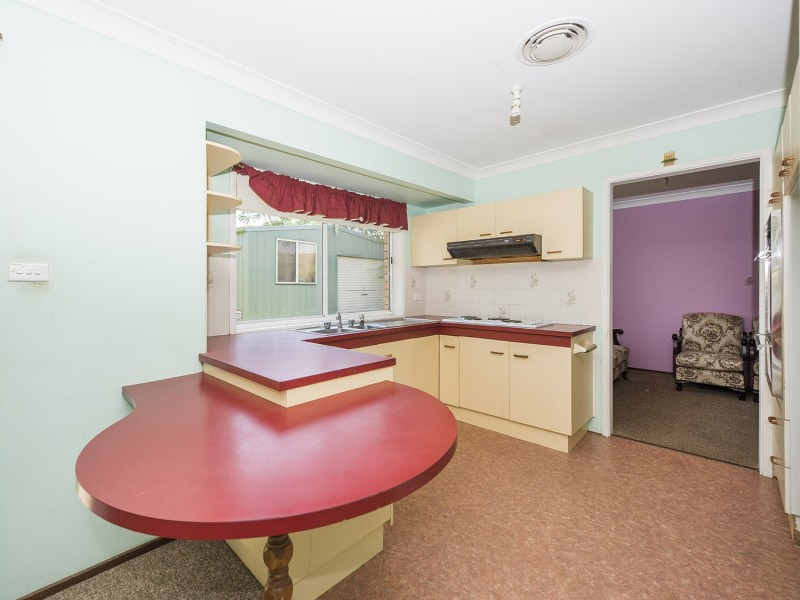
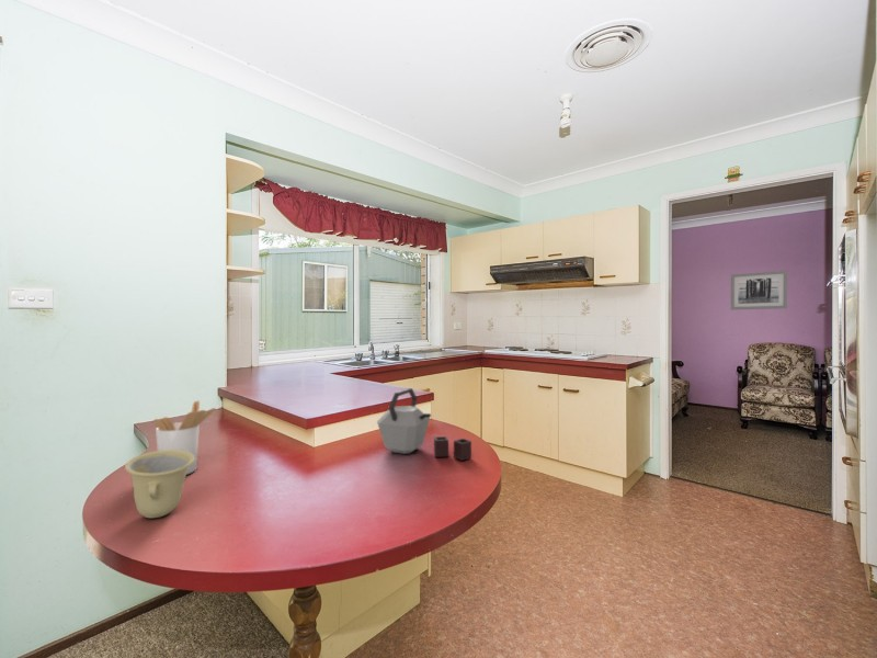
+ kettle [376,387,472,462]
+ wall art [730,270,788,310]
+ utensil holder [152,399,217,476]
+ cup [124,450,195,519]
